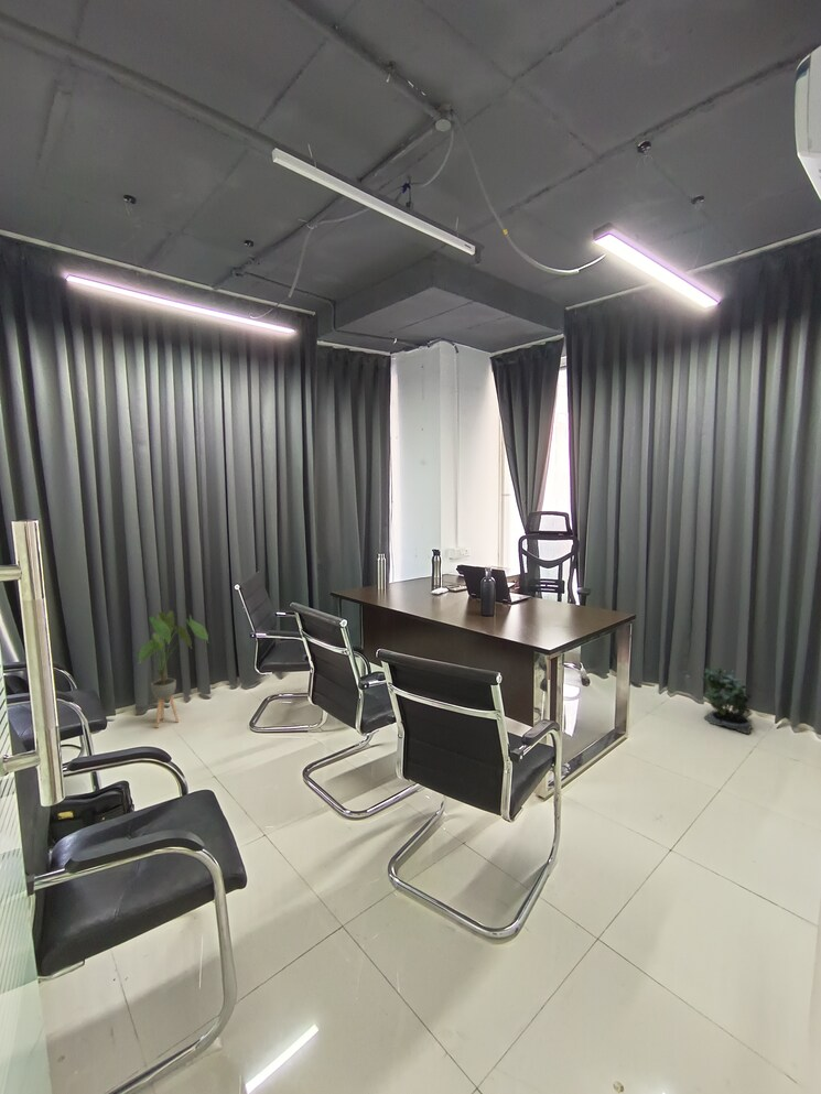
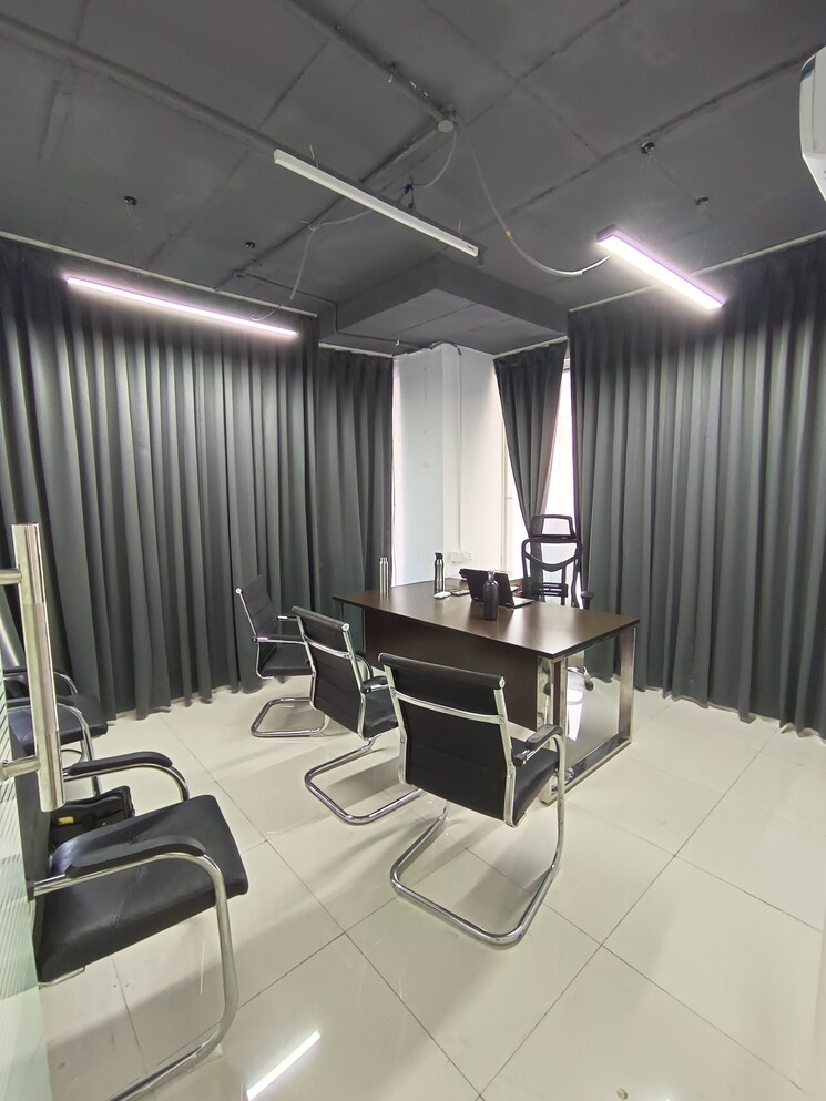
- potted plant [701,667,753,735]
- house plant [133,609,209,728]
